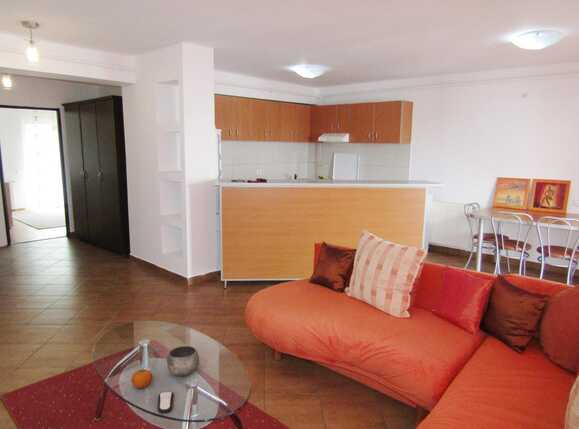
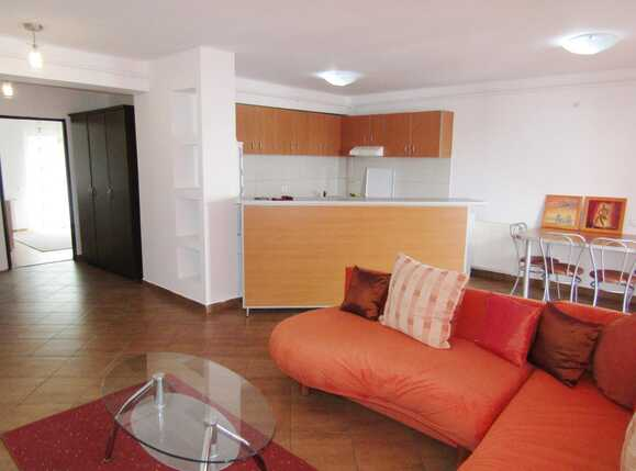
- bowl [166,345,200,377]
- fruit [131,368,154,389]
- remote control [157,390,175,414]
